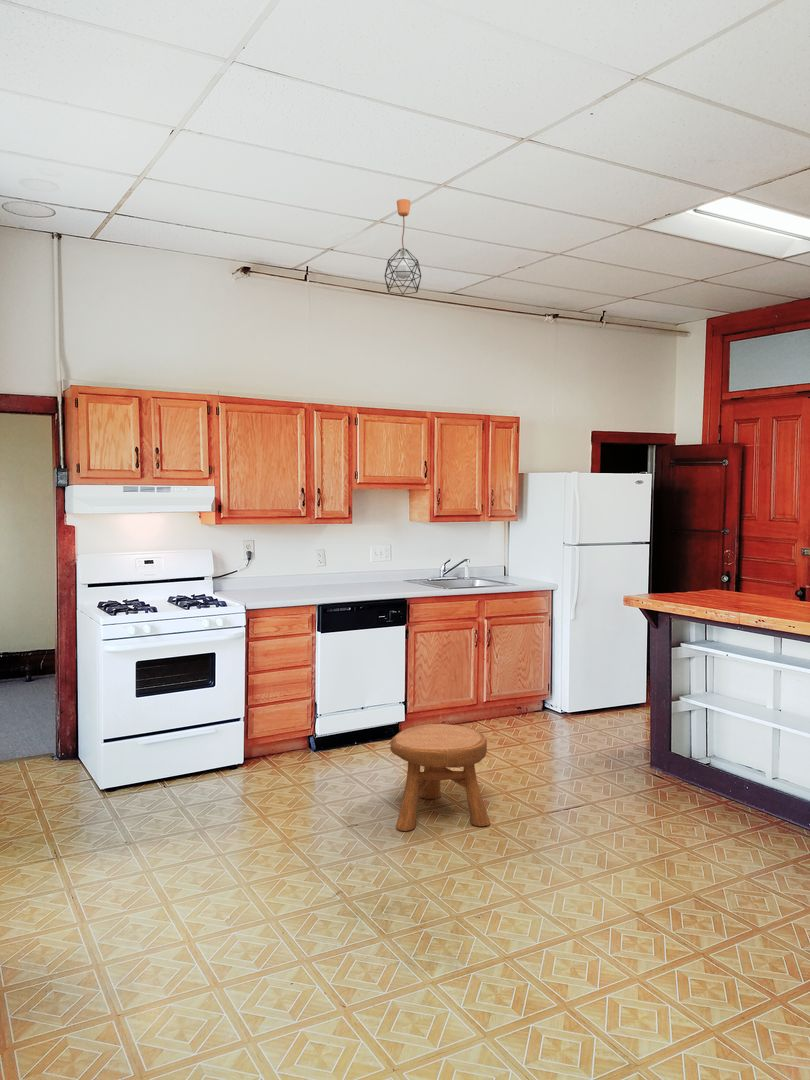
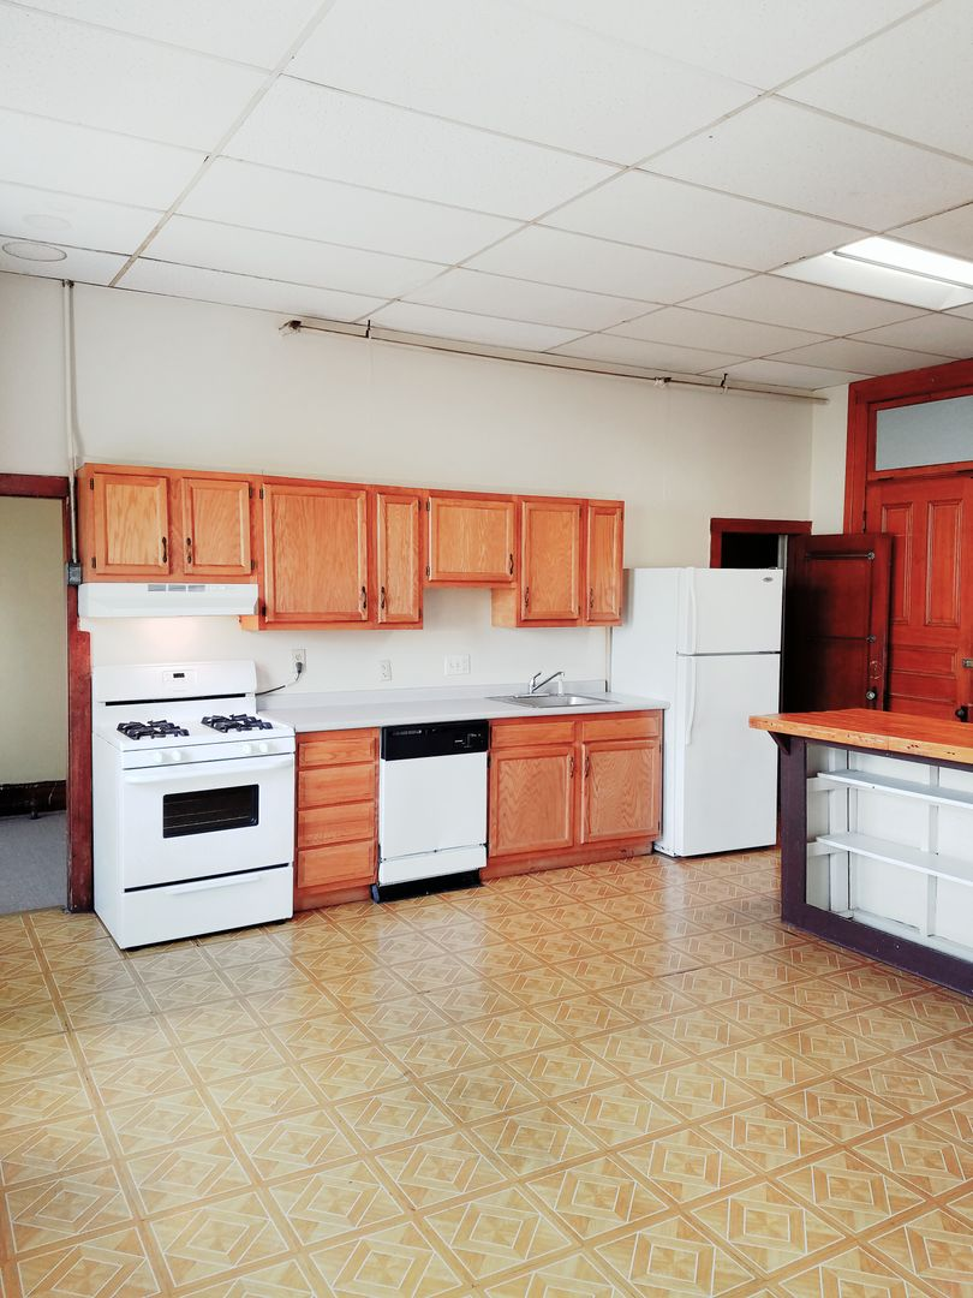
- stool [389,723,491,832]
- pendant light [384,198,422,296]
